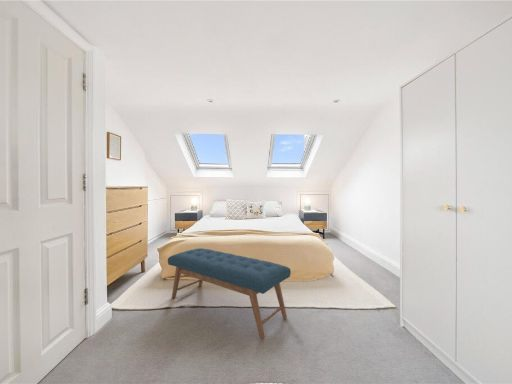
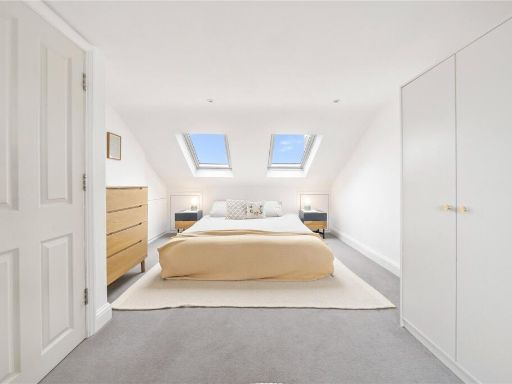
- bench [167,247,292,340]
